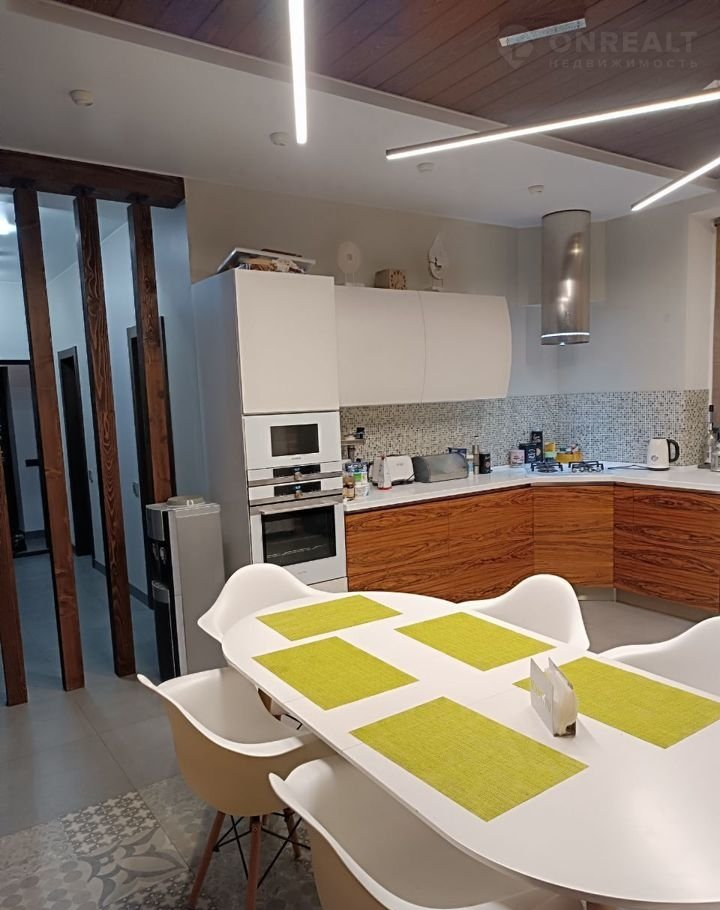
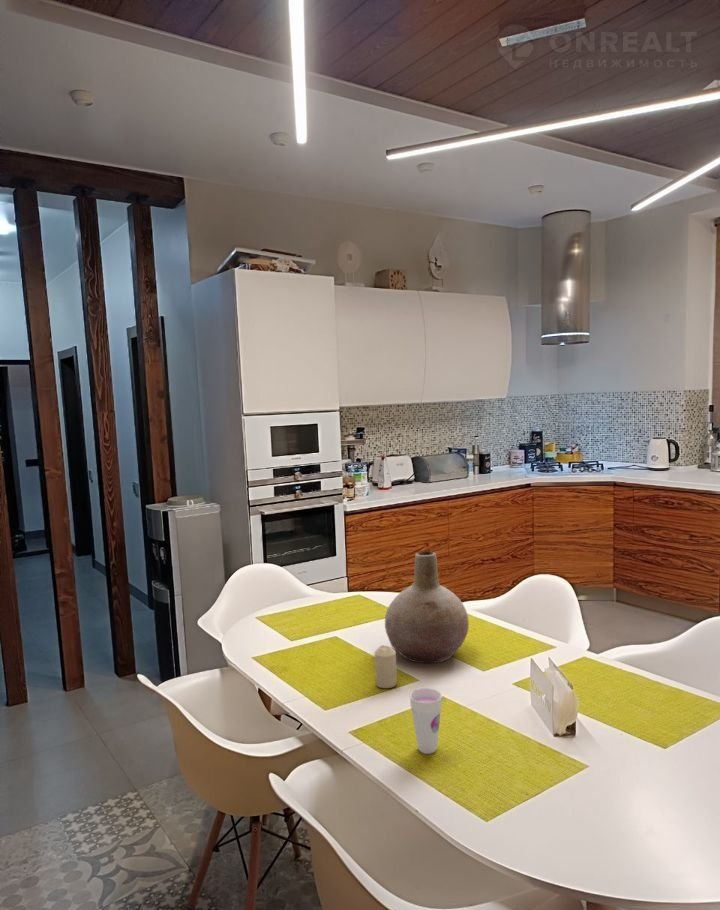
+ candle [374,644,398,689]
+ vase [384,550,470,664]
+ cup [409,687,443,755]
